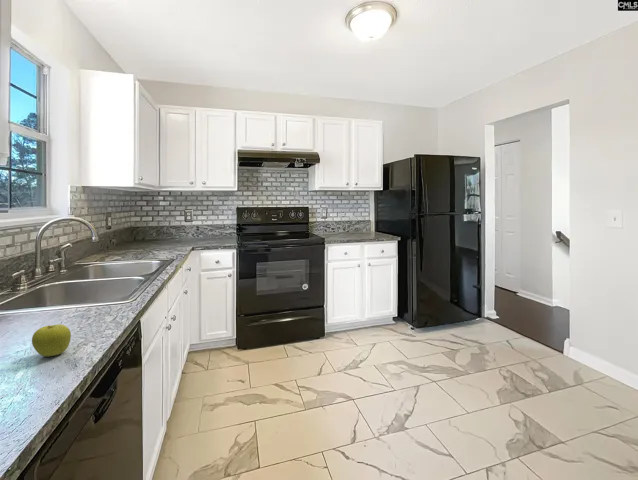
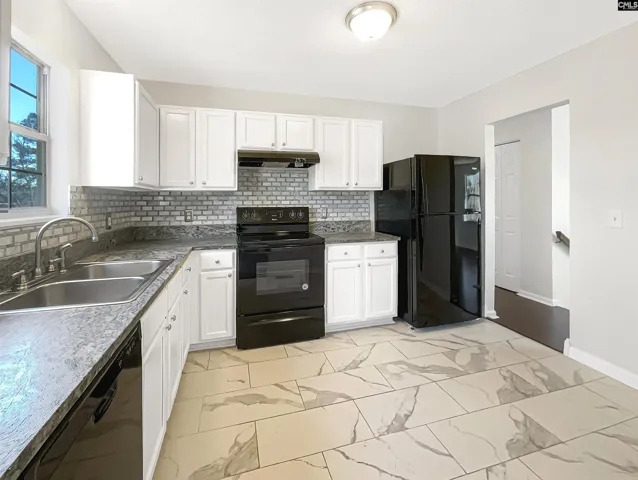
- fruit [31,323,72,358]
